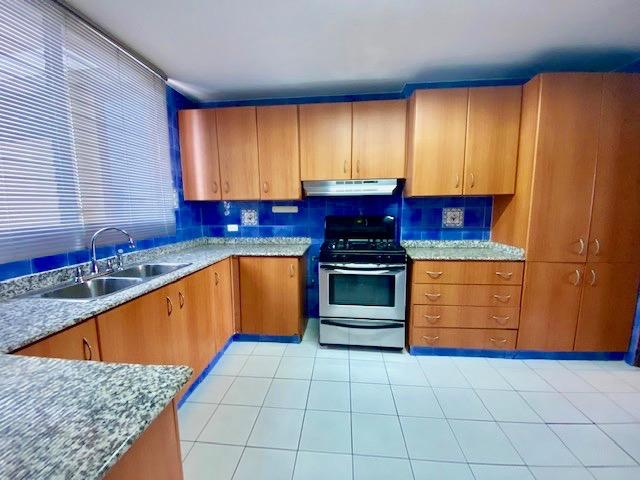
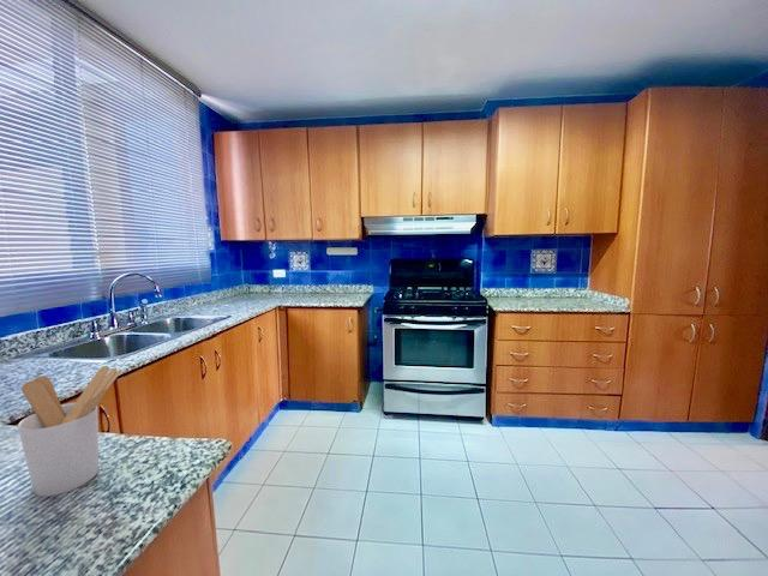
+ utensil holder [17,365,122,498]
